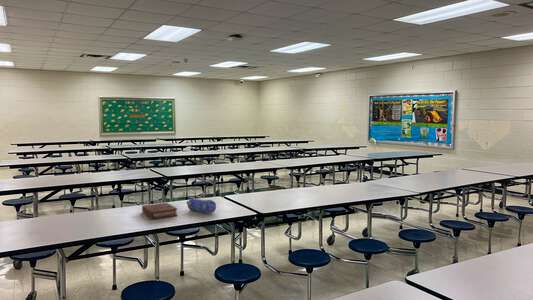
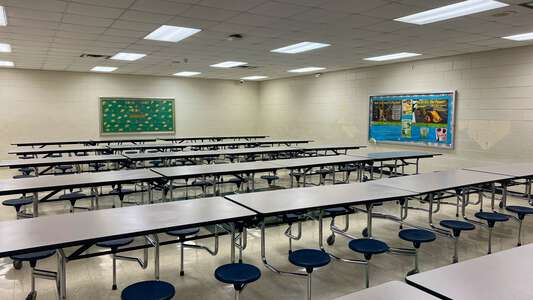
- pencil case [186,196,217,214]
- book [141,202,178,220]
